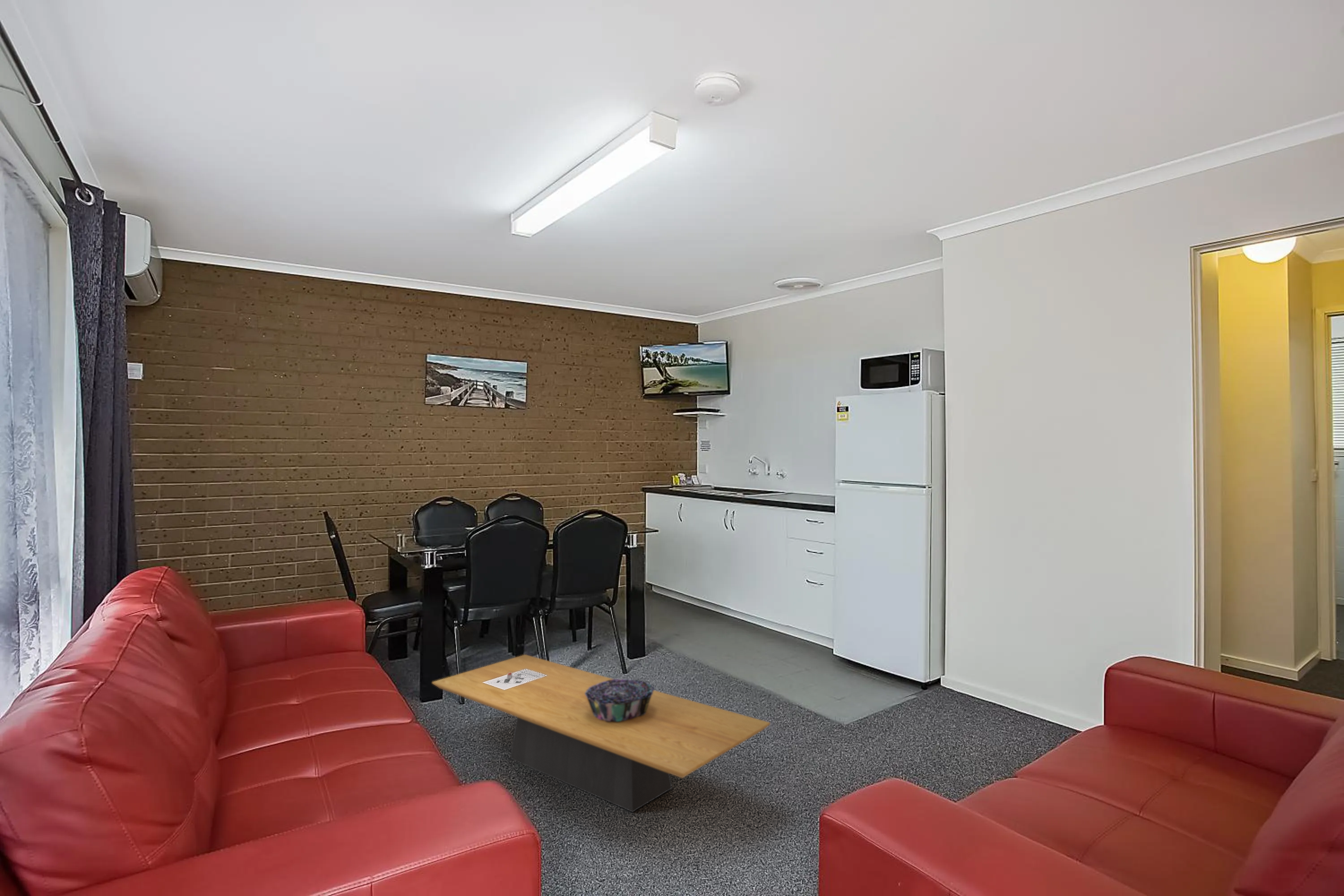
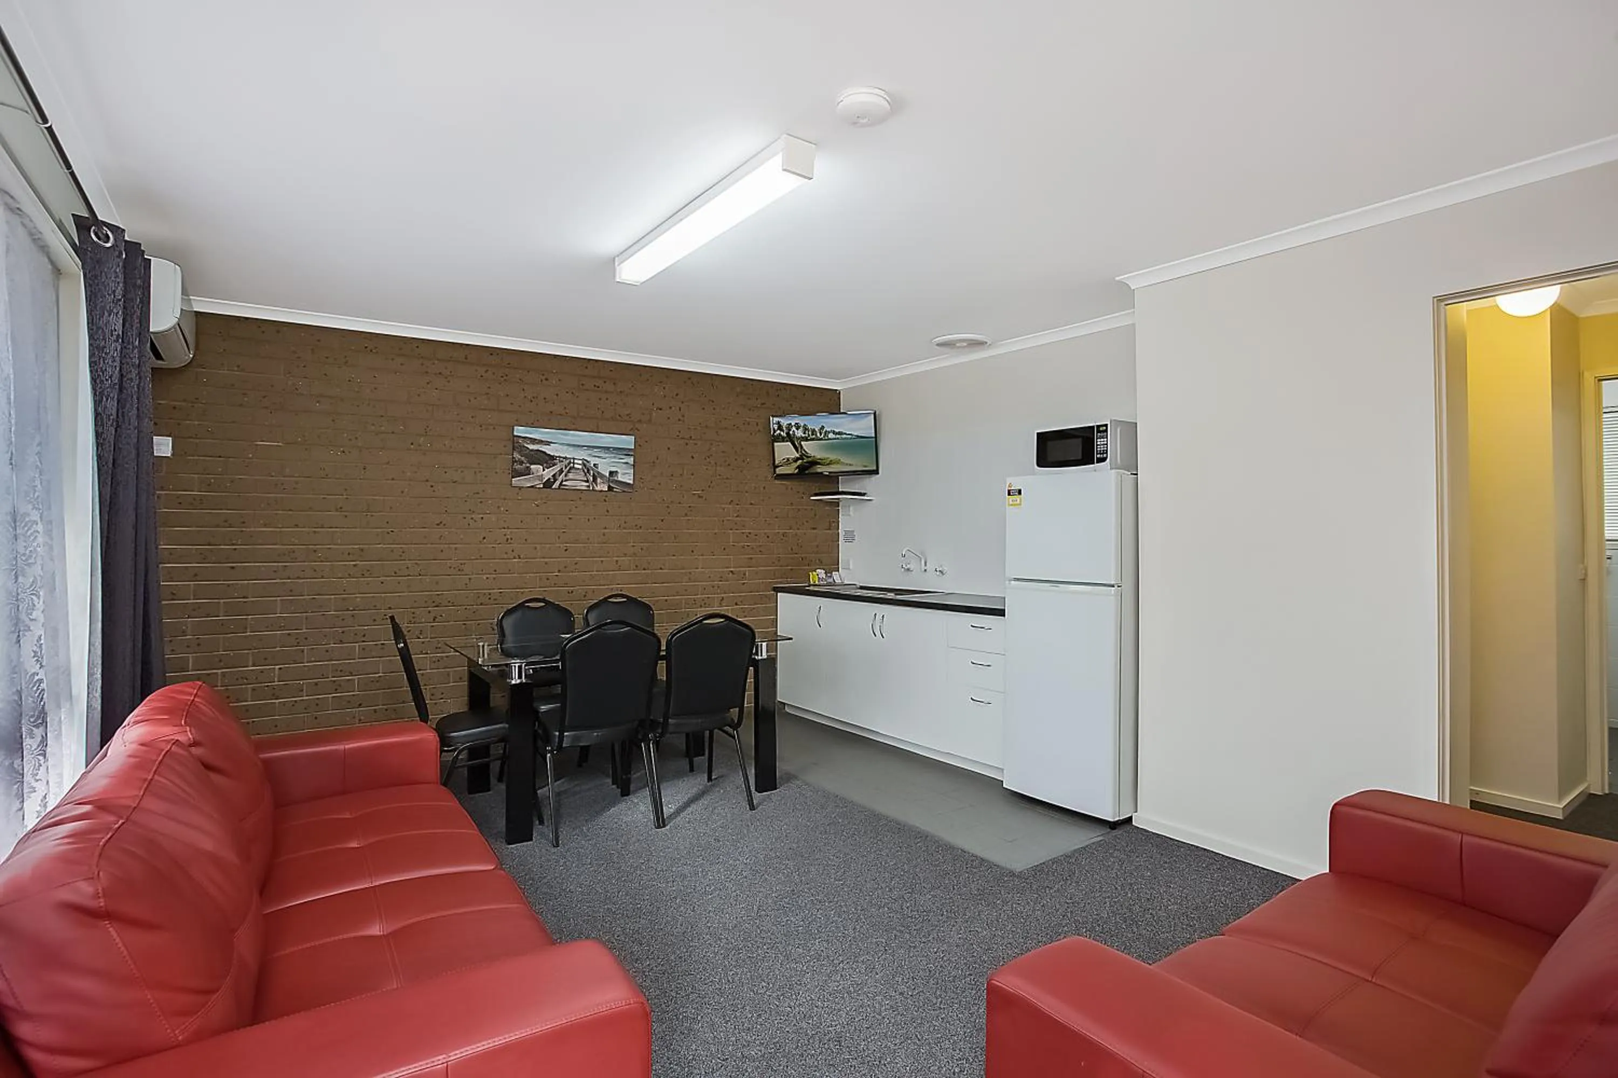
- decorative bowl [585,678,655,722]
- coffee table [432,654,771,813]
- architectural model [482,669,547,690]
